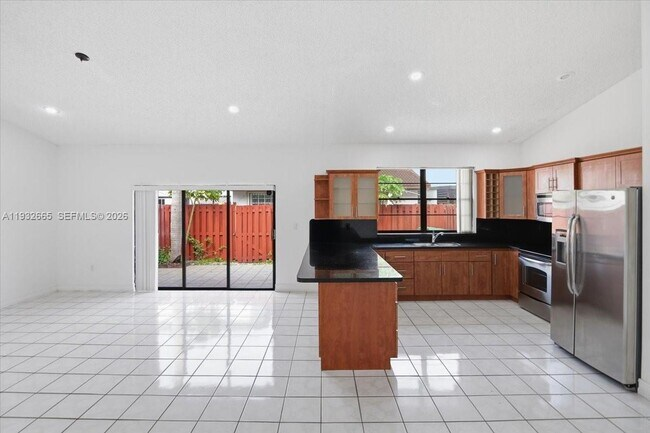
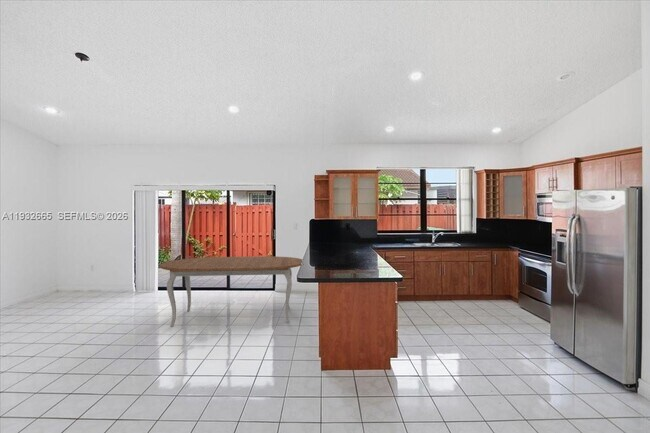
+ dining table [160,255,303,328]
